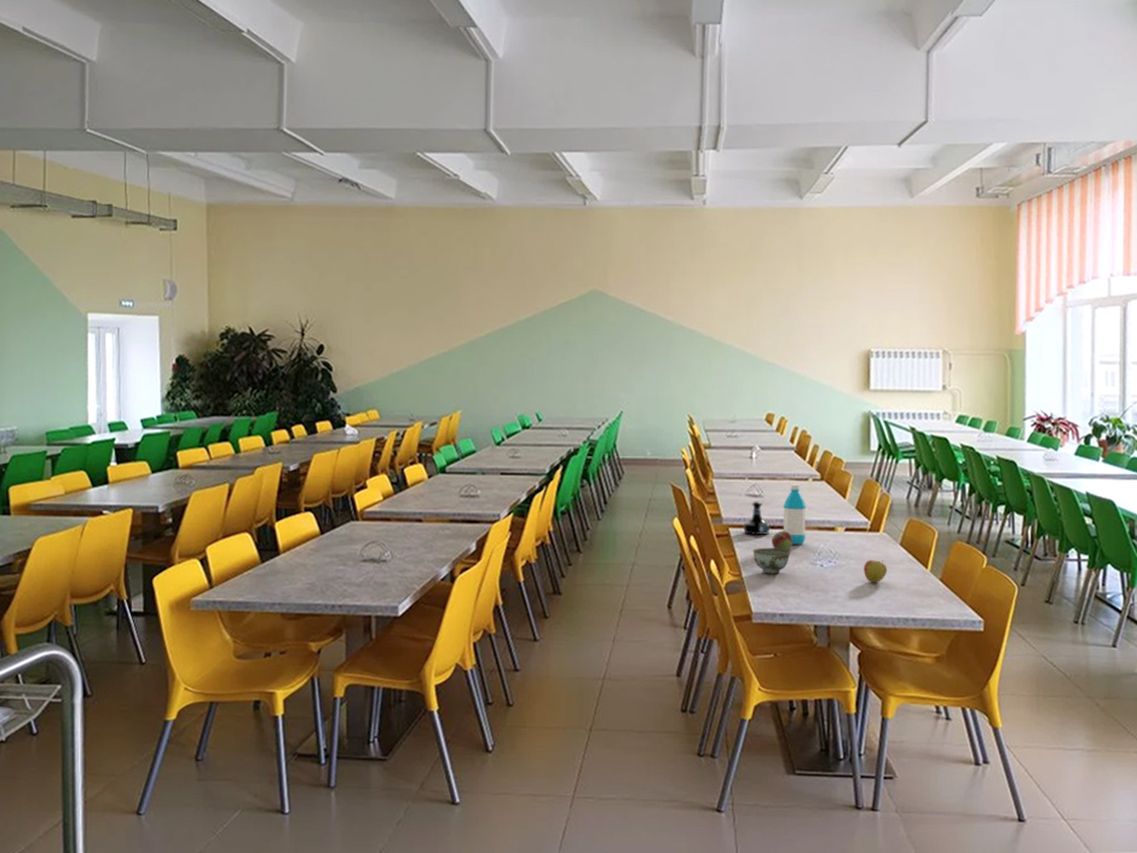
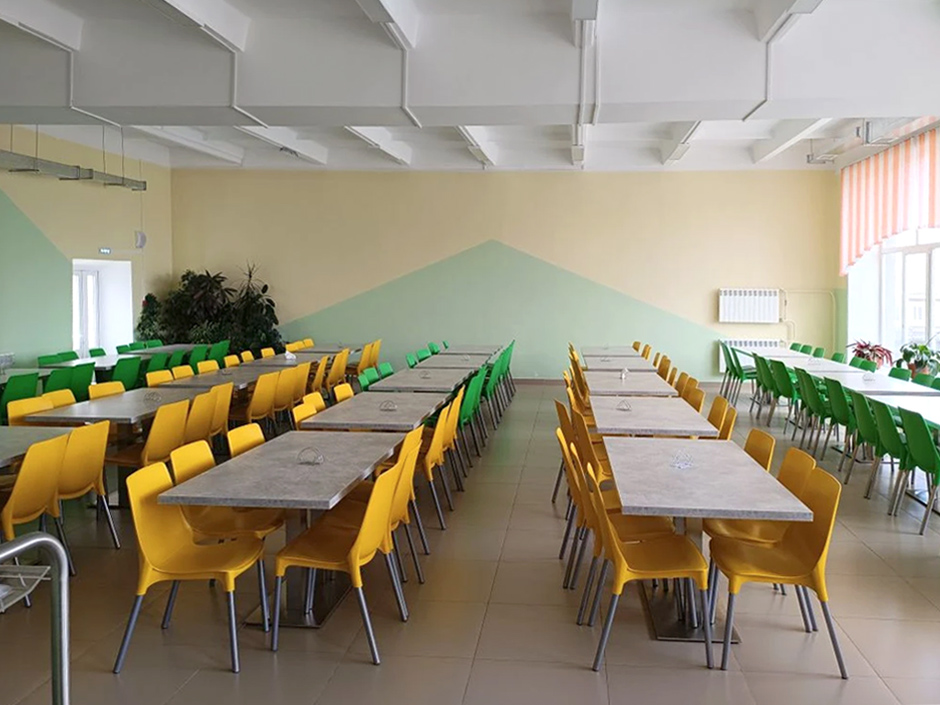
- fruit [770,530,793,551]
- apple [862,559,888,583]
- bowl [752,547,791,575]
- water bottle [783,483,807,546]
- tequila bottle [743,501,770,536]
